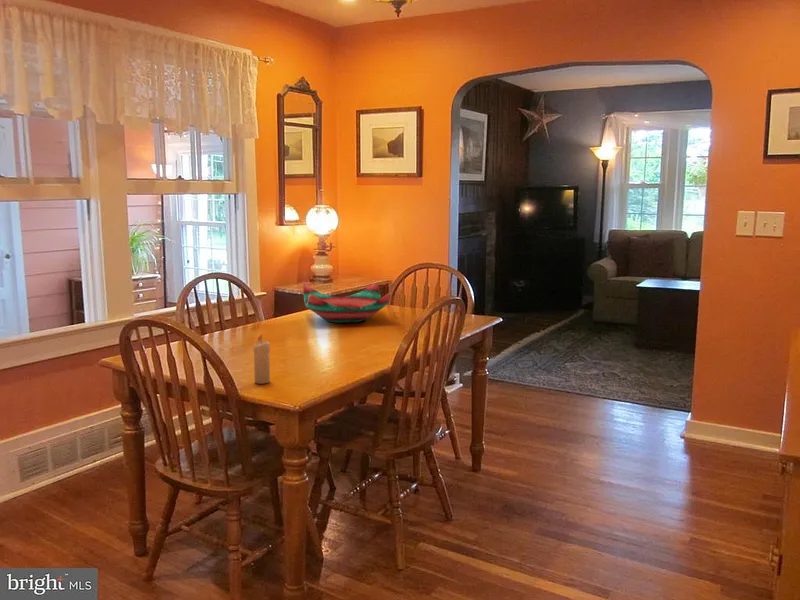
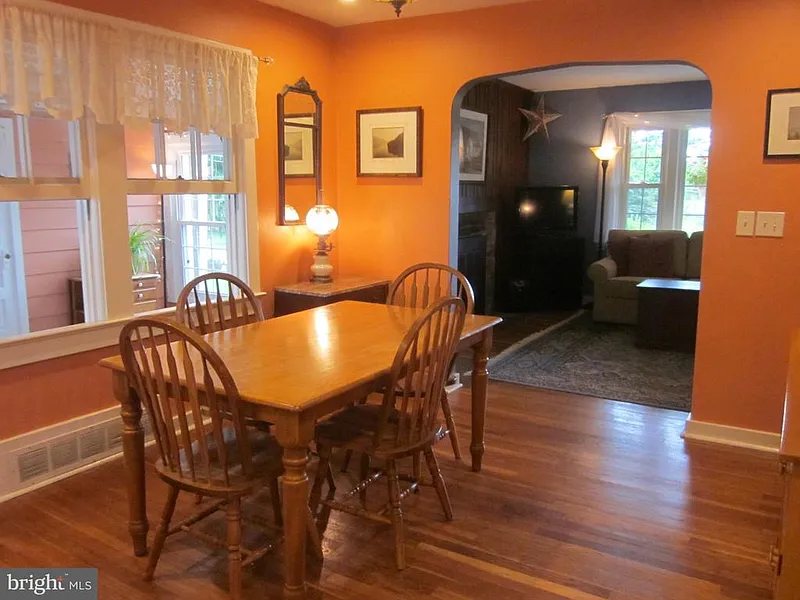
- candle [252,333,271,385]
- decorative bowl [302,282,392,324]
